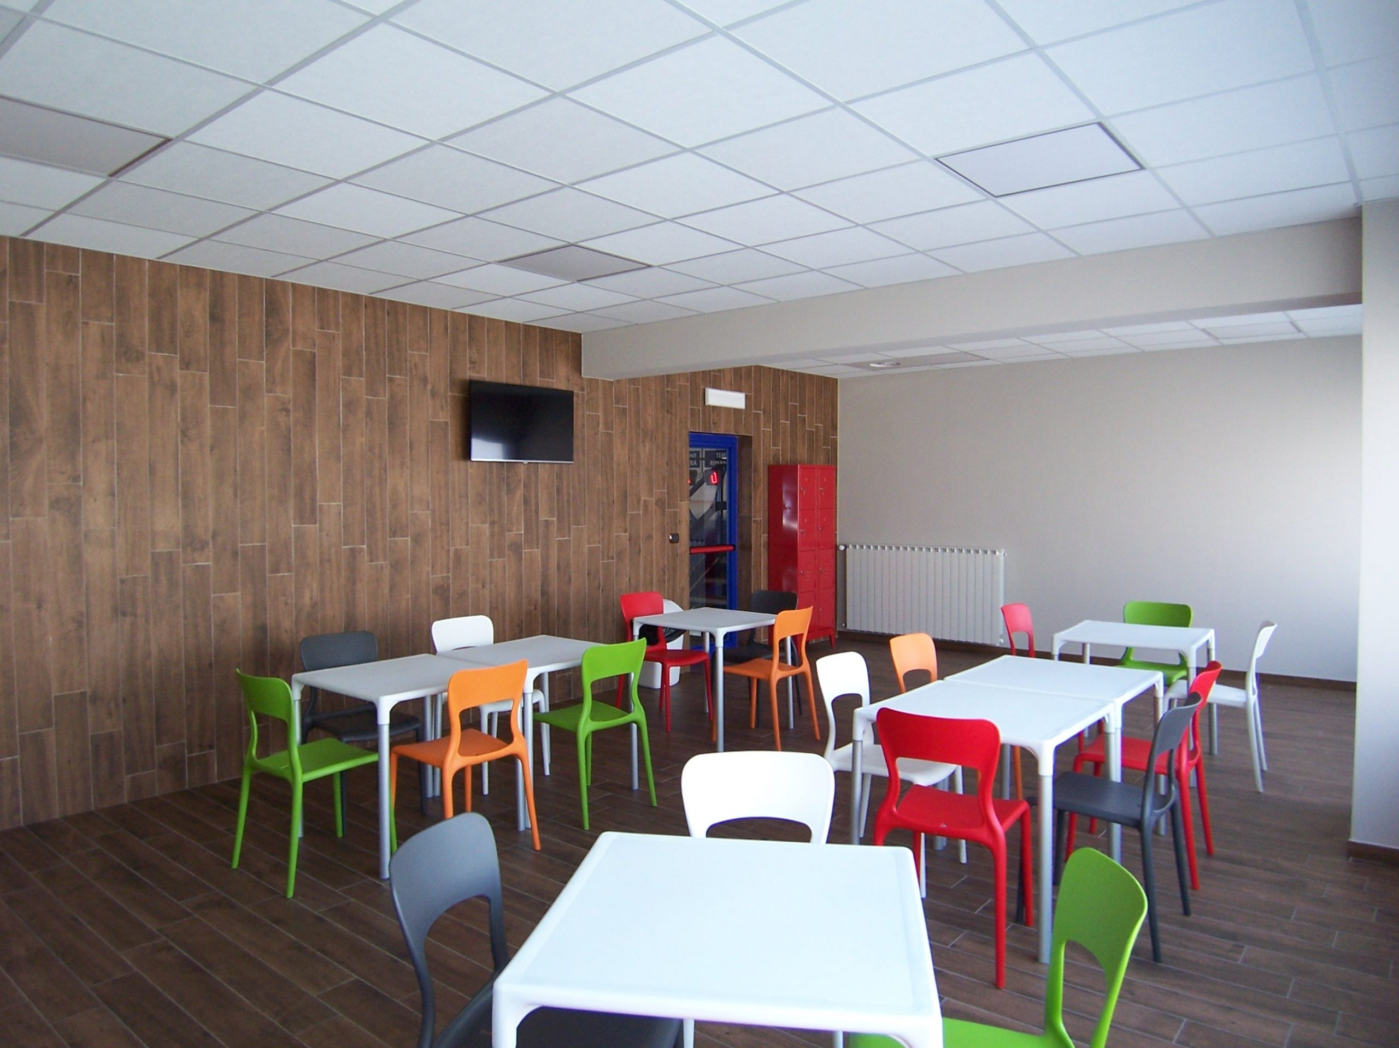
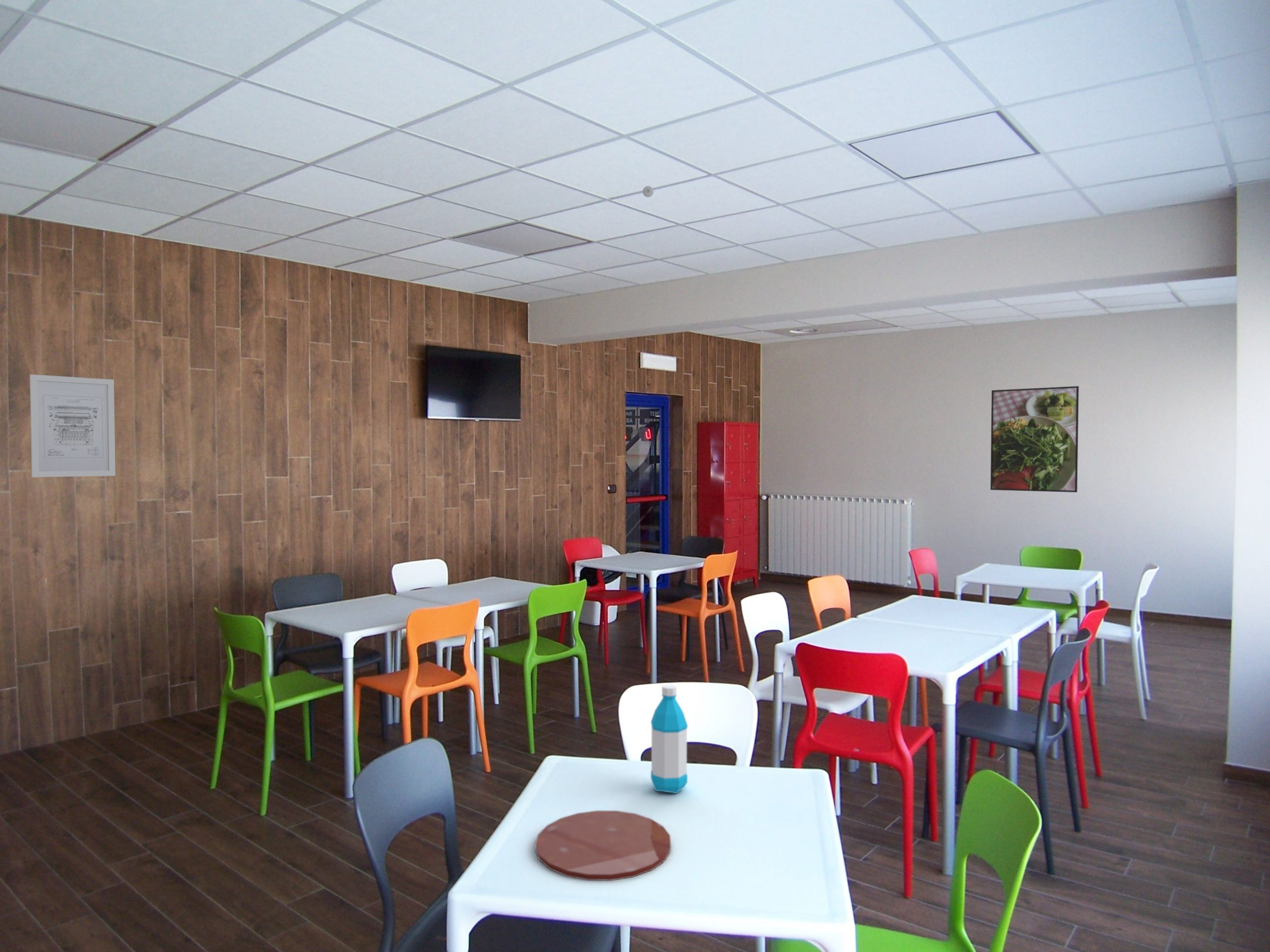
+ plate [535,810,671,881]
+ water bottle [650,684,688,794]
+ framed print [990,386,1080,493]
+ smoke detector [642,185,654,198]
+ wall art [29,374,116,477]
